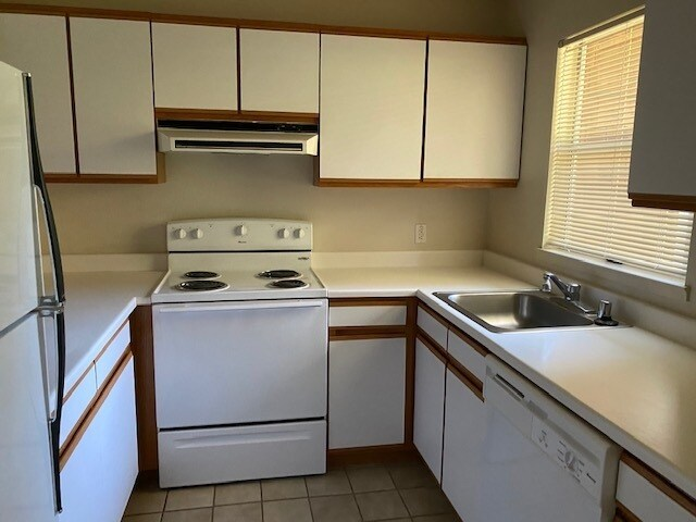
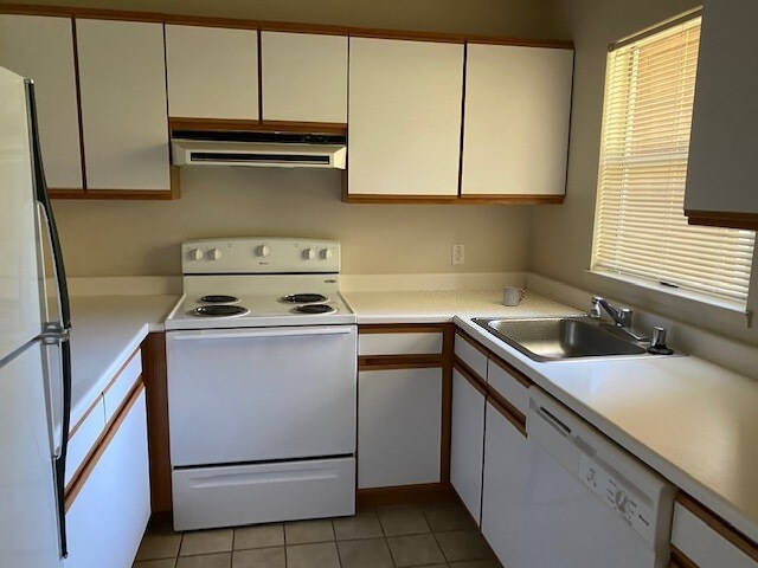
+ cup [502,285,526,306]
